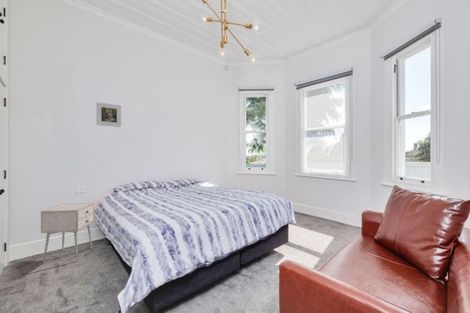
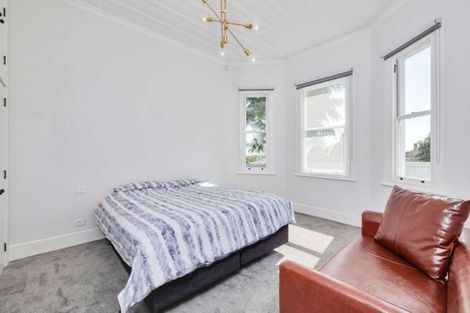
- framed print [95,101,122,128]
- nightstand [40,202,95,264]
